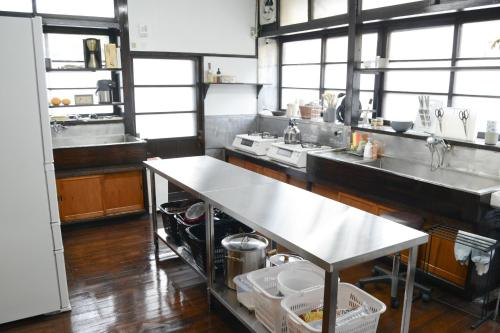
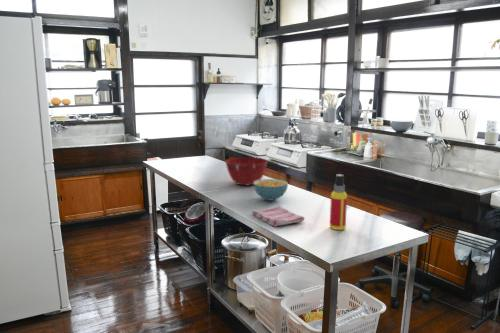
+ dish towel [251,205,306,228]
+ mixing bowl [224,157,269,186]
+ cereal bowl [253,178,289,202]
+ spray bottle [329,173,348,231]
